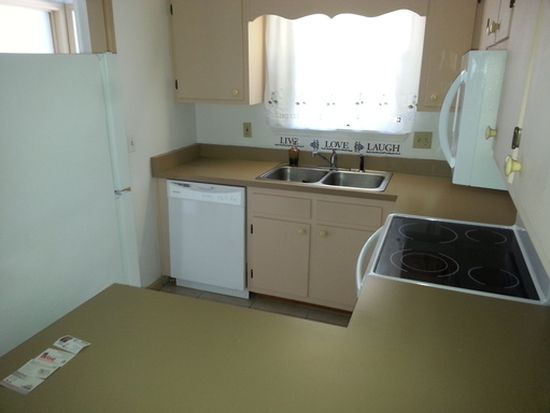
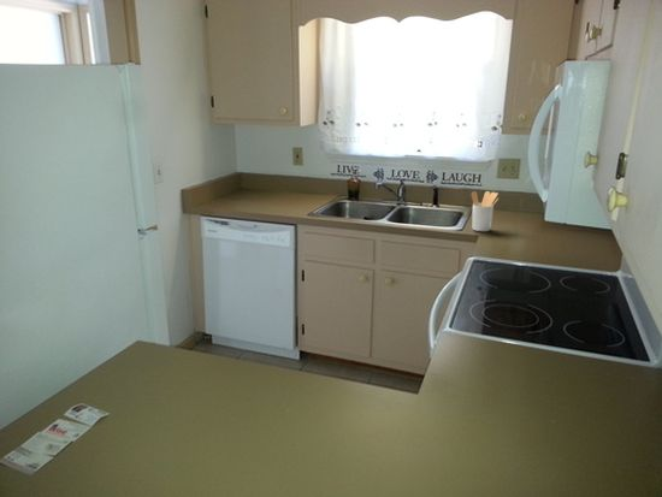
+ utensil holder [471,190,500,232]
